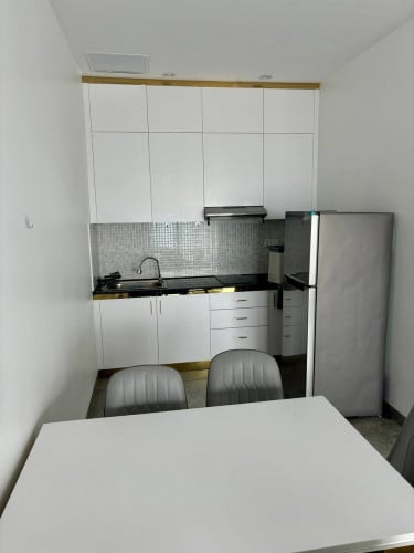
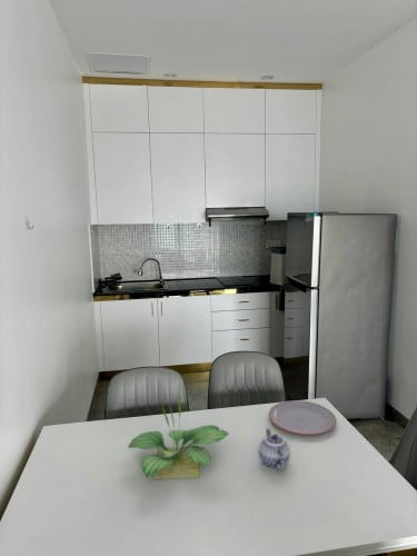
+ teapot [258,427,291,470]
+ potted plant [127,384,230,480]
+ plate [268,399,337,436]
